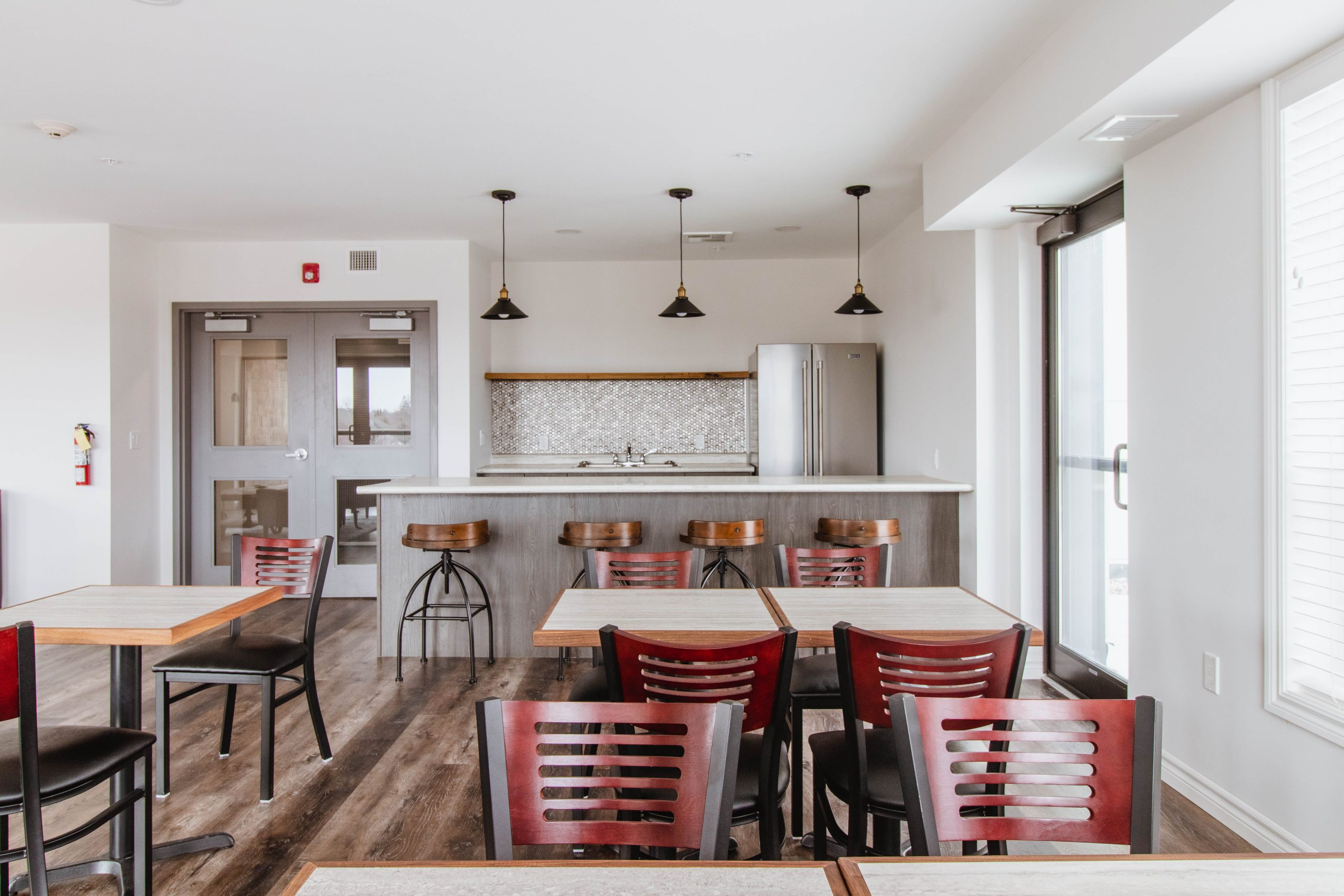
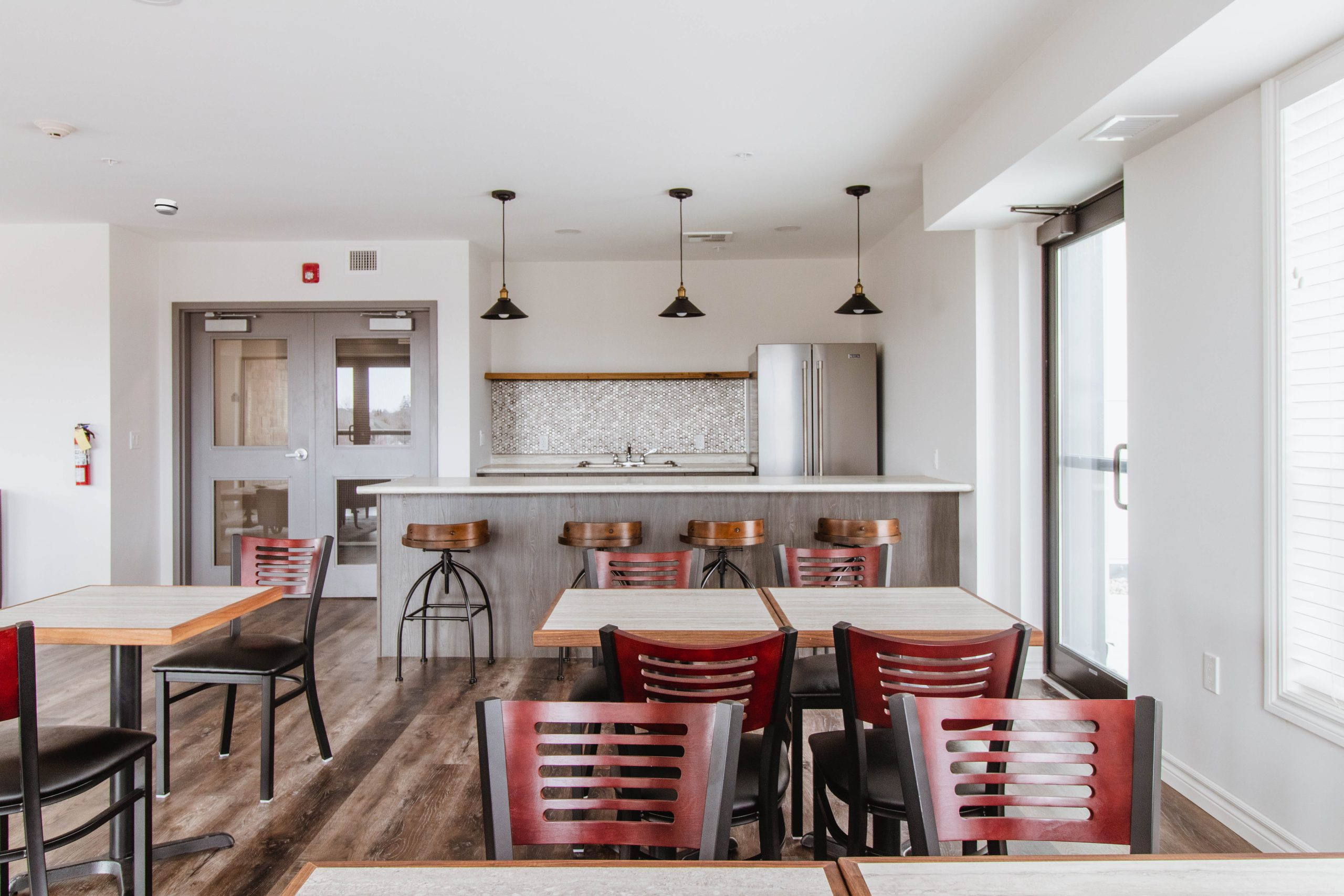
+ smoke detector [154,198,179,216]
